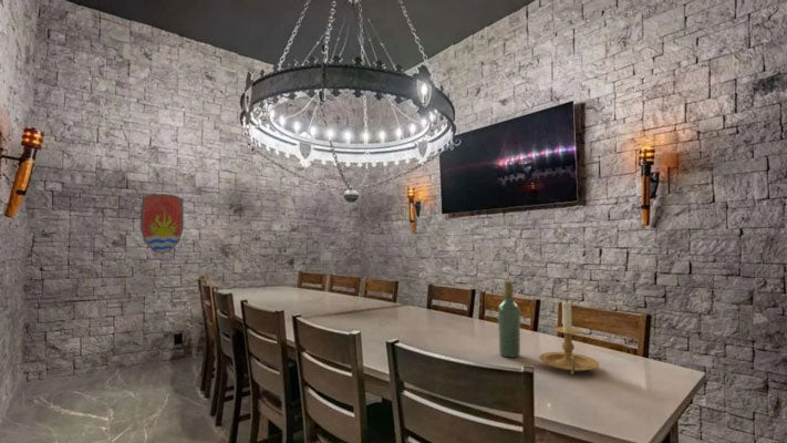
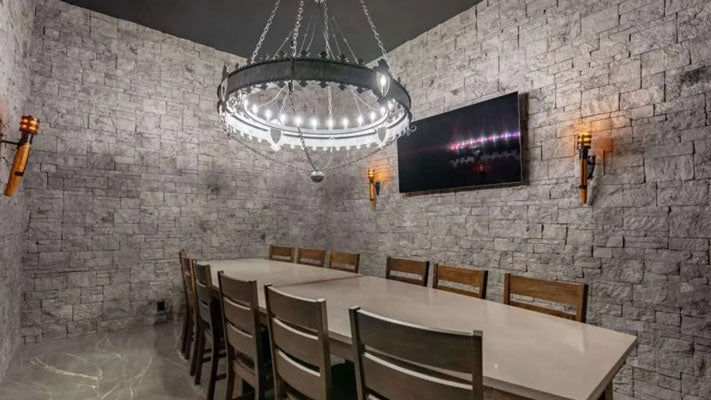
- candle holder [538,298,600,375]
- wine bottle [497,280,521,359]
- decorative shield [139,193,185,255]
